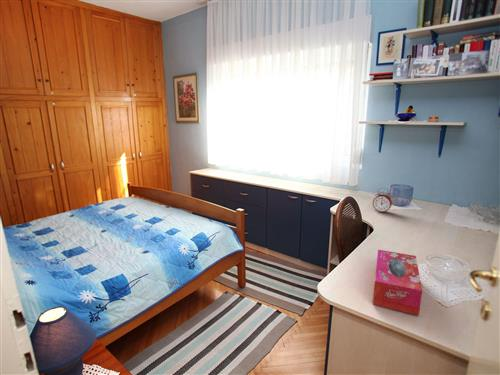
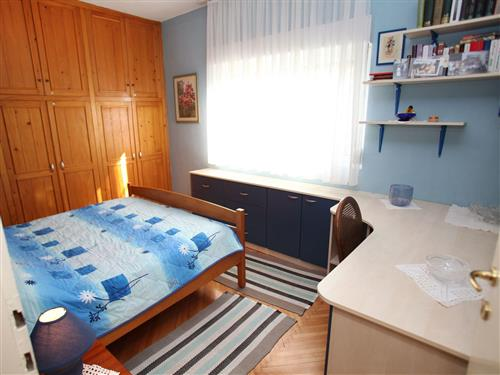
- alarm clock [372,187,393,214]
- tissue box [372,249,423,317]
